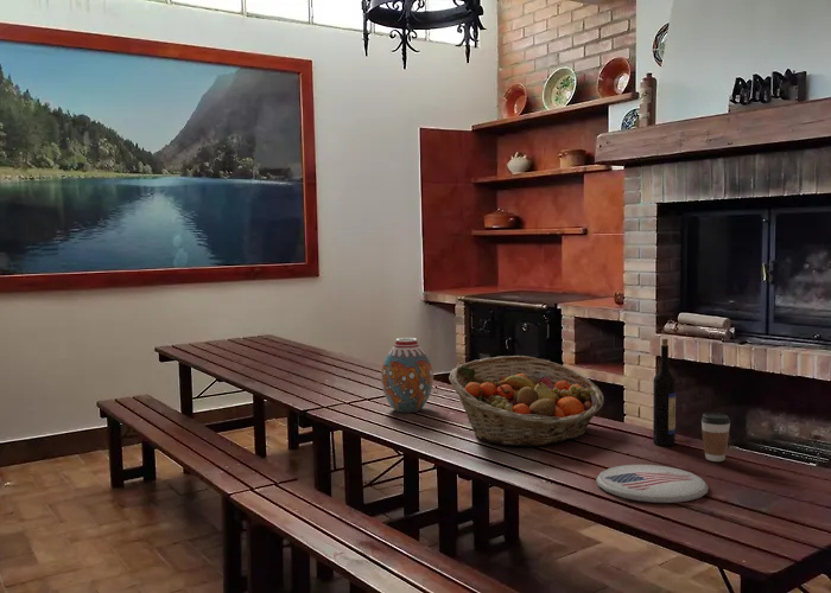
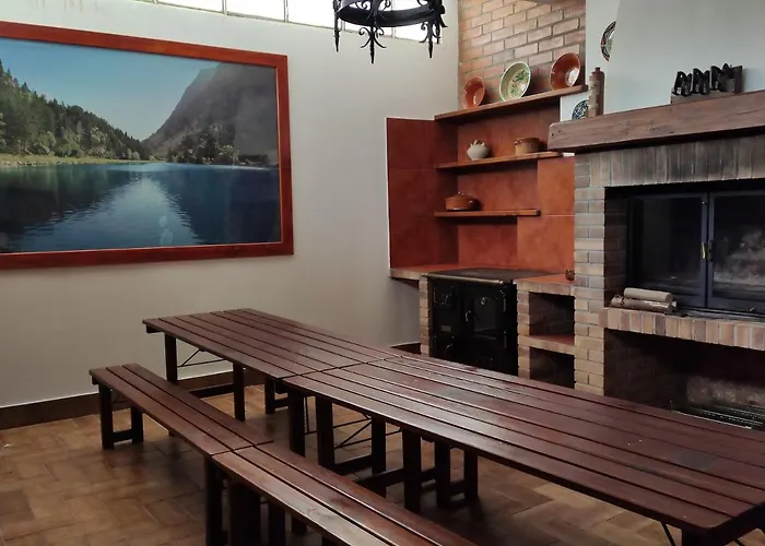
- wine bottle [652,338,677,447]
- coffee cup [700,412,731,463]
- plate [595,464,710,504]
- fruit basket [448,355,605,447]
- vase [380,337,434,414]
